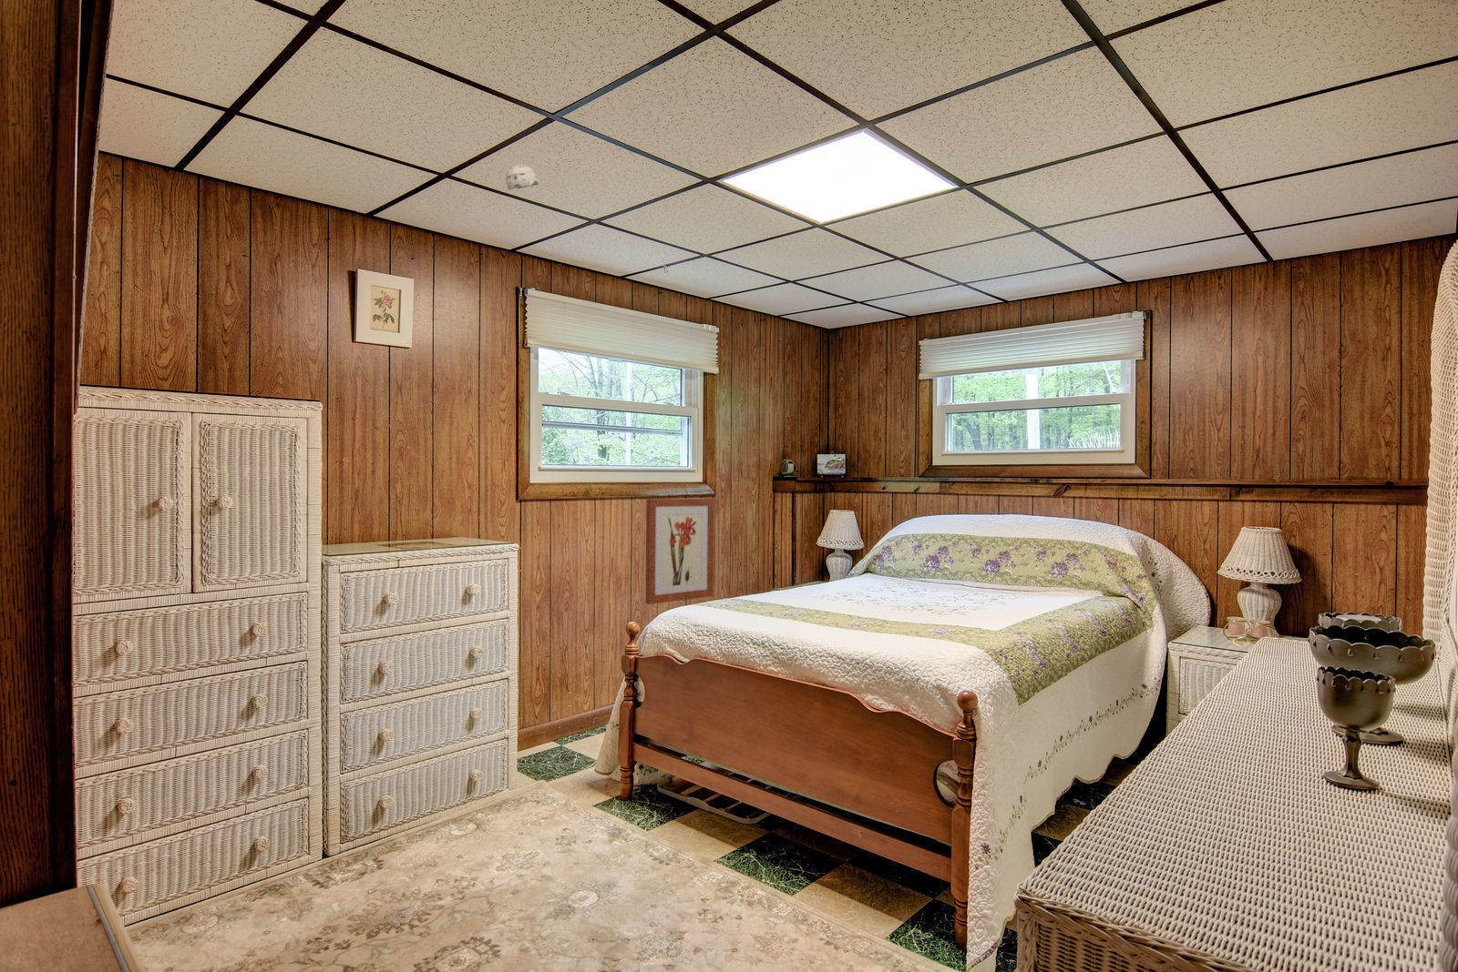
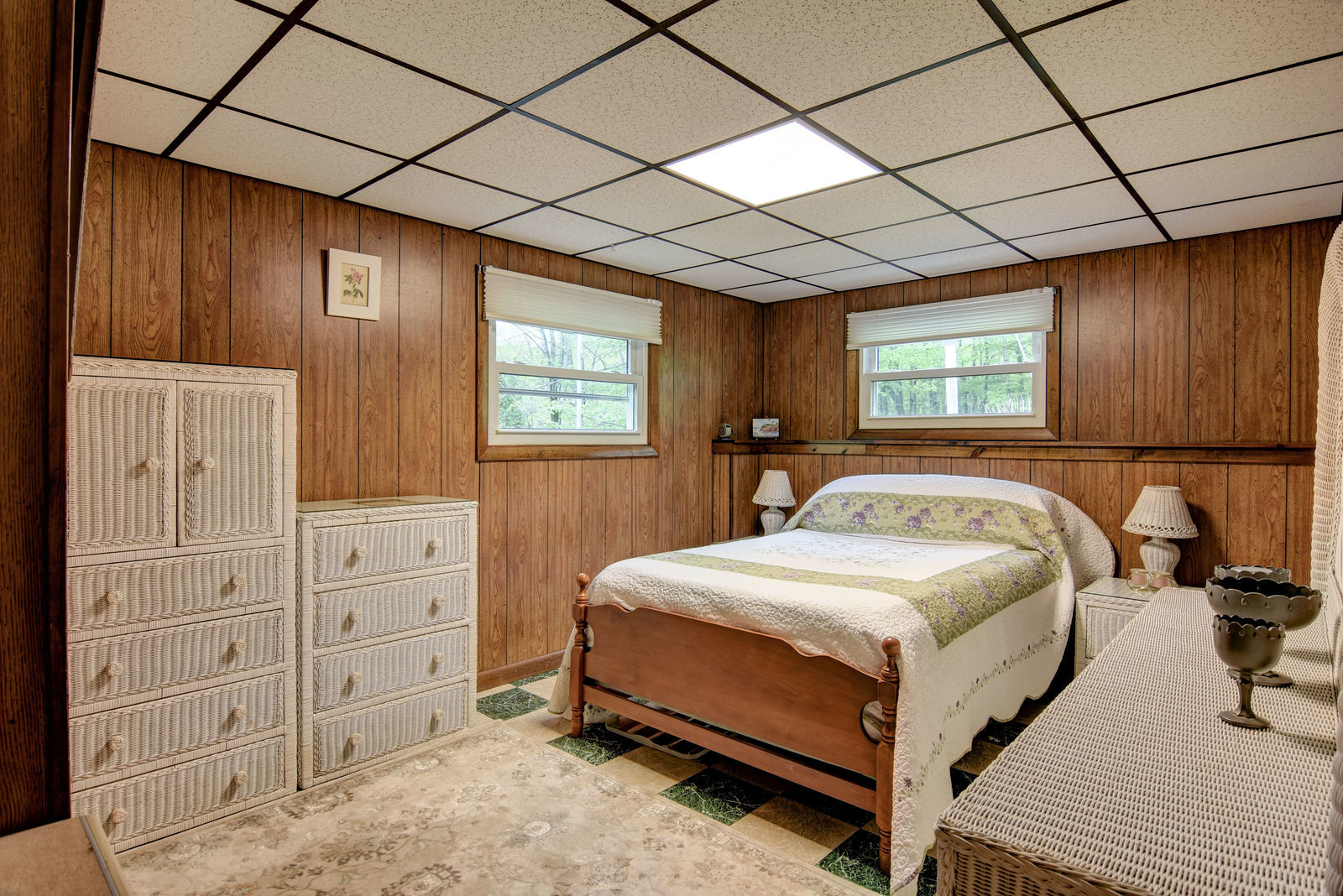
- wall art [644,498,714,605]
- smoke detector [505,164,540,191]
